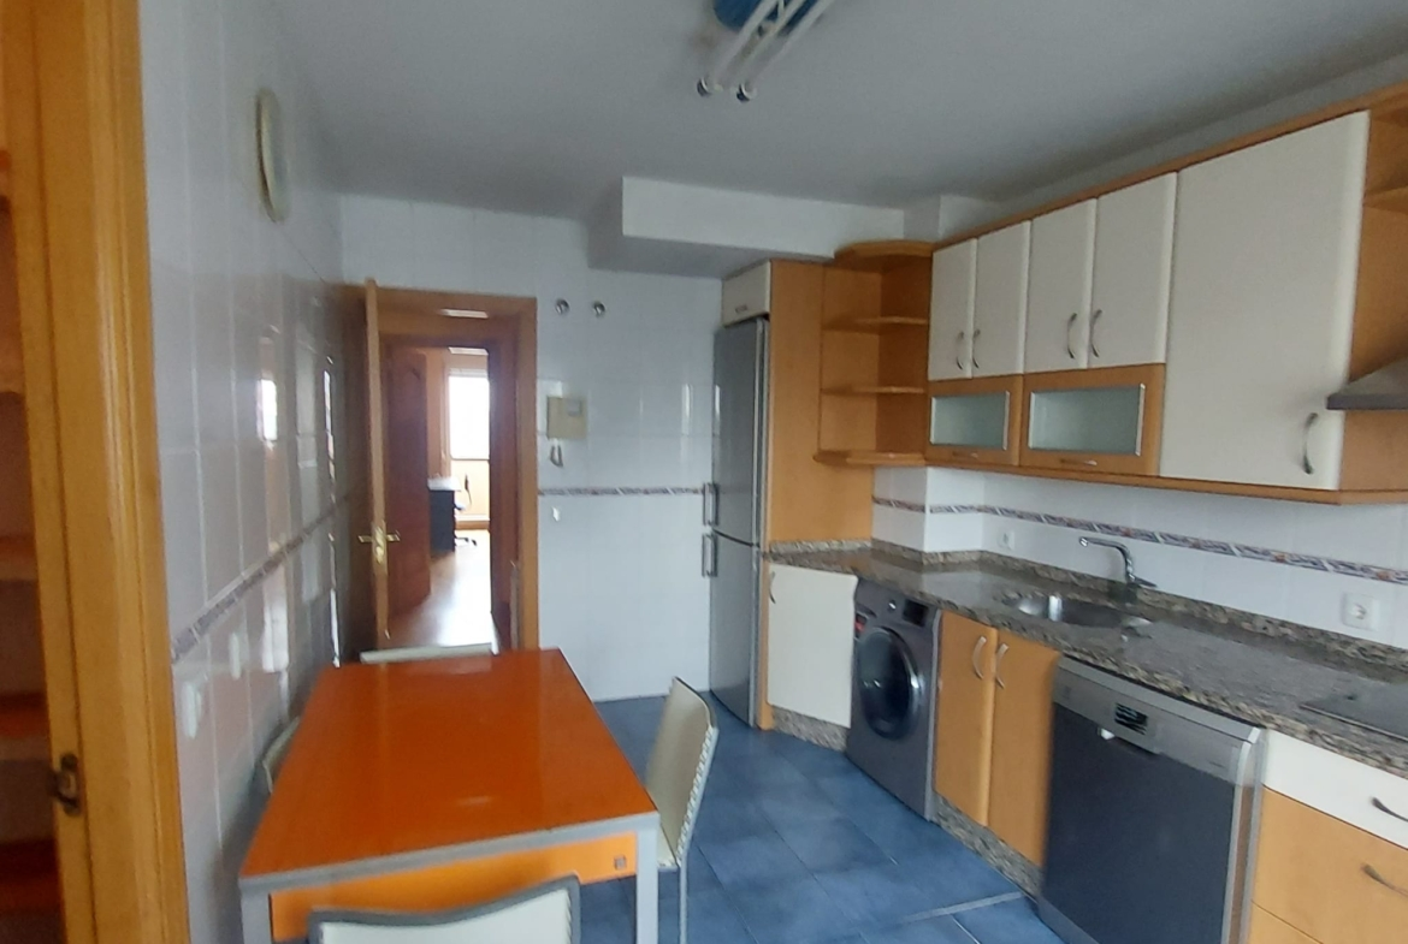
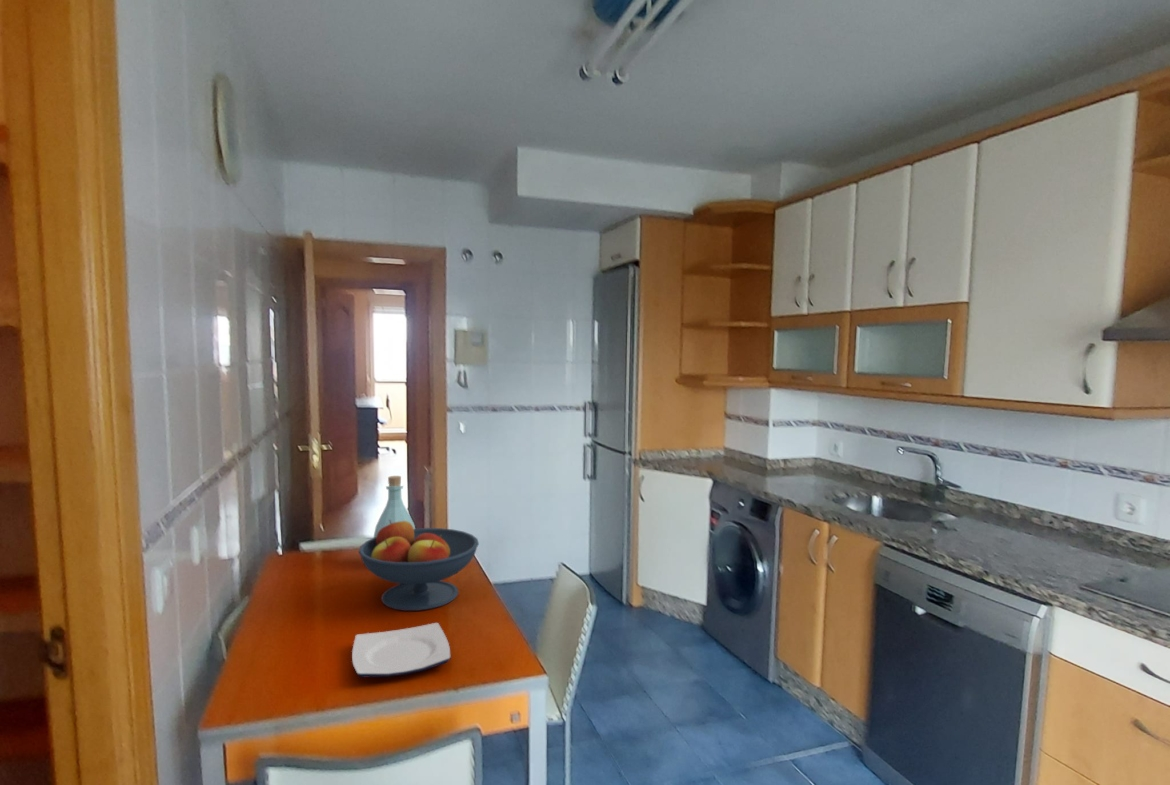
+ fruit bowl [358,520,480,612]
+ plate [351,622,451,678]
+ bottle [373,475,416,538]
